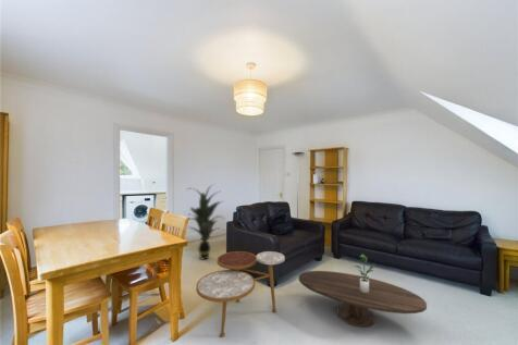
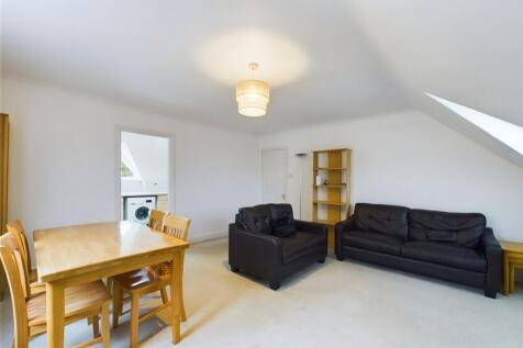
- coffee table [298,270,428,329]
- side table [195,250,286,338]
- indoor plant [185,183,225,261]
- potted plant [353,254,377,293]
